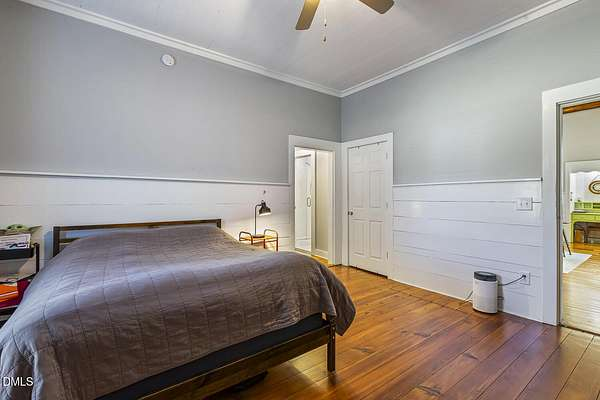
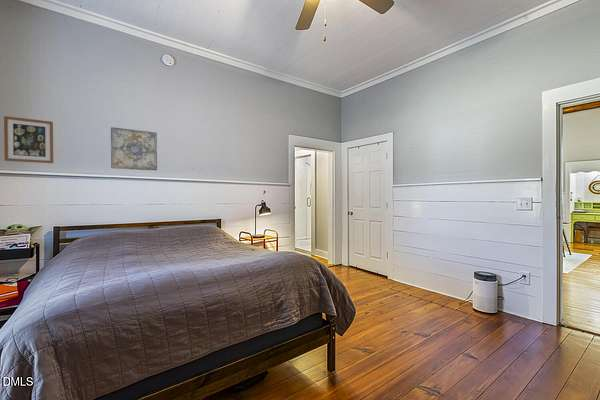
+ wall art [110,126,158,171]
+ wall art [3,115,54,164]
